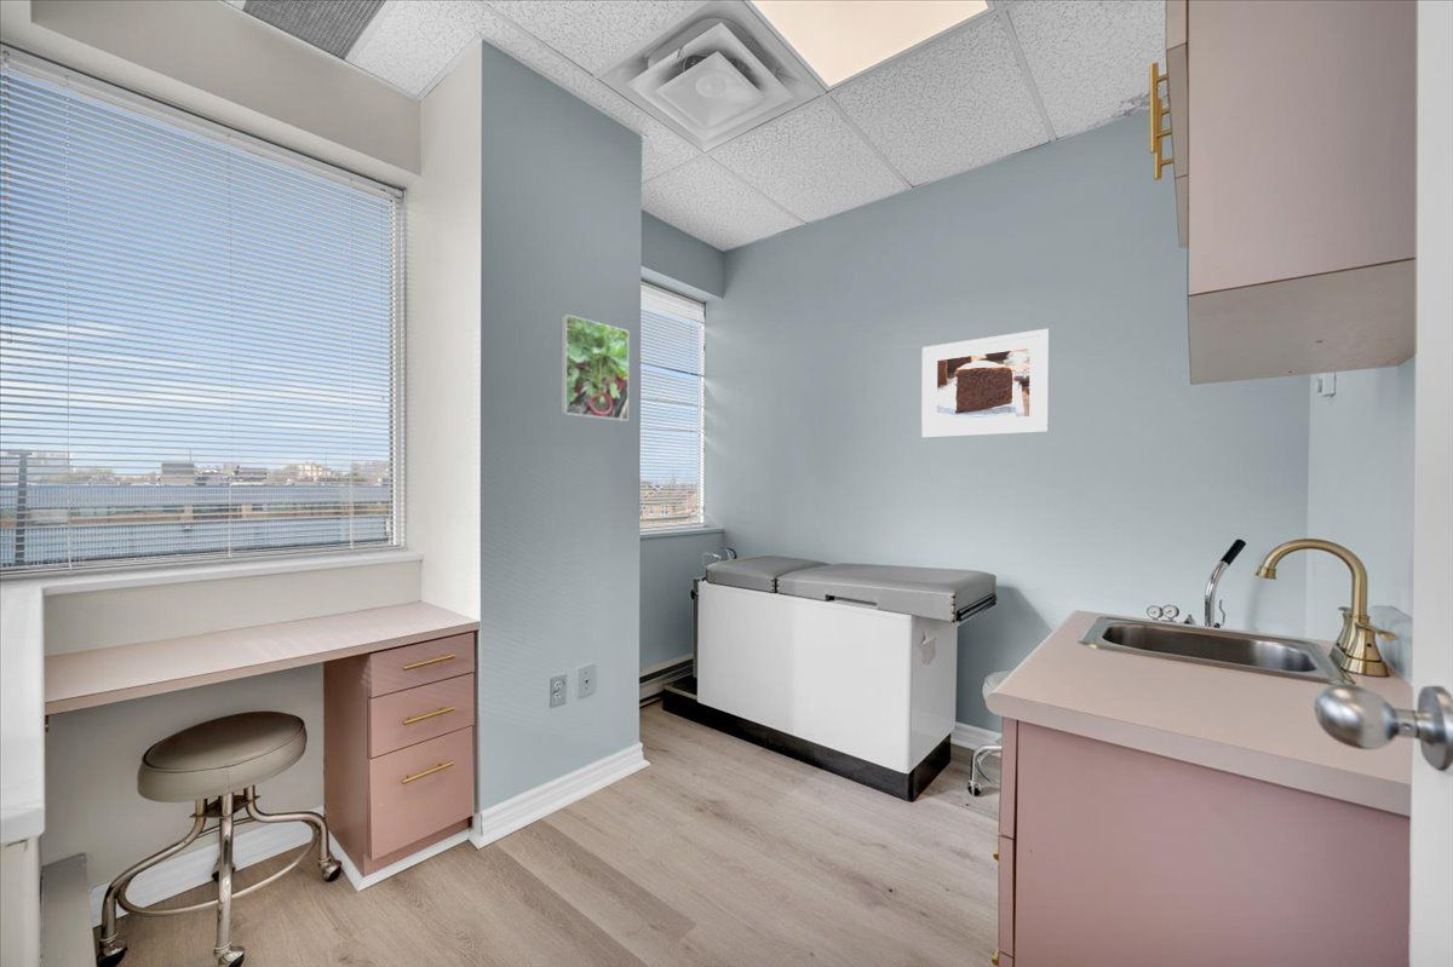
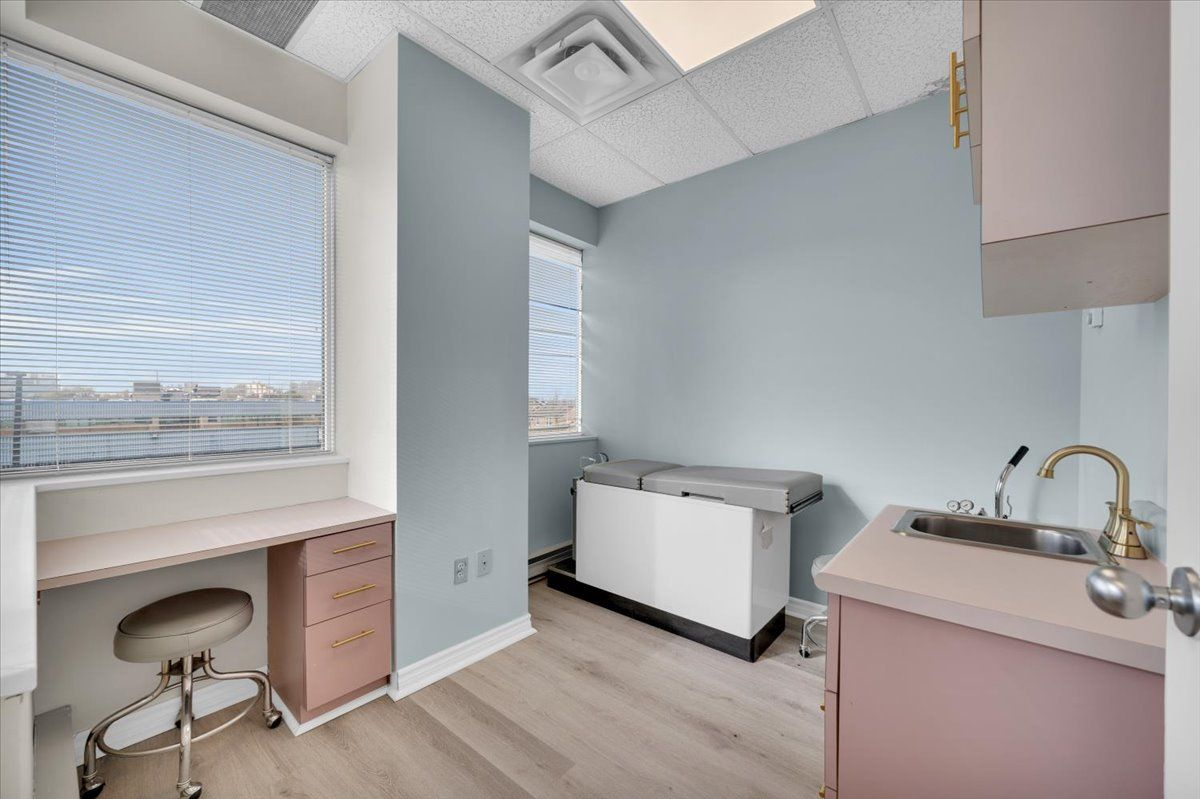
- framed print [920,328,1051,439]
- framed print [559,313,630,422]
